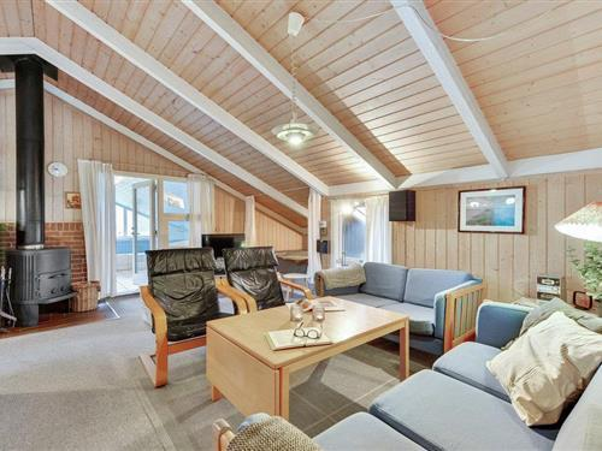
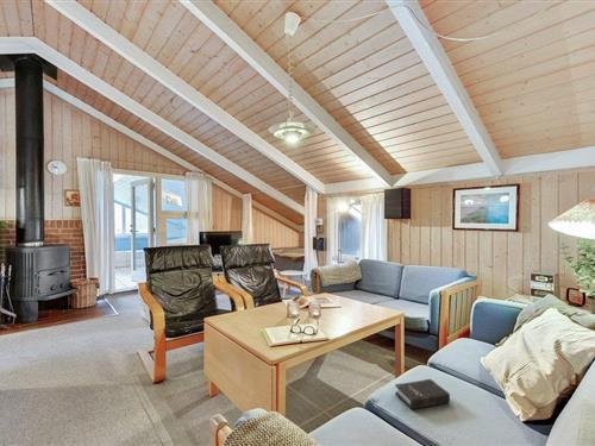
+ hardback book [394,378,451,410]
